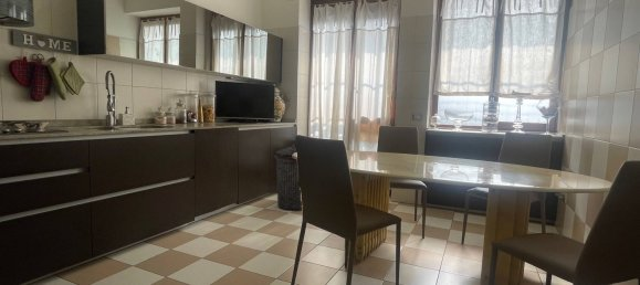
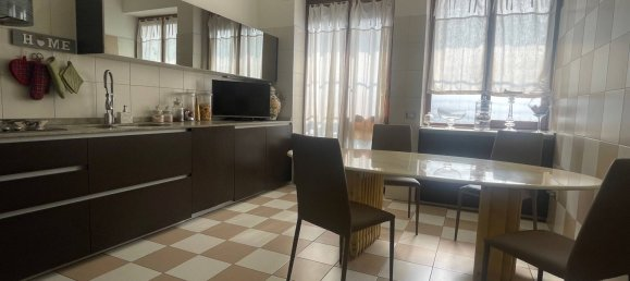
- trash can [273,144,303,211]
